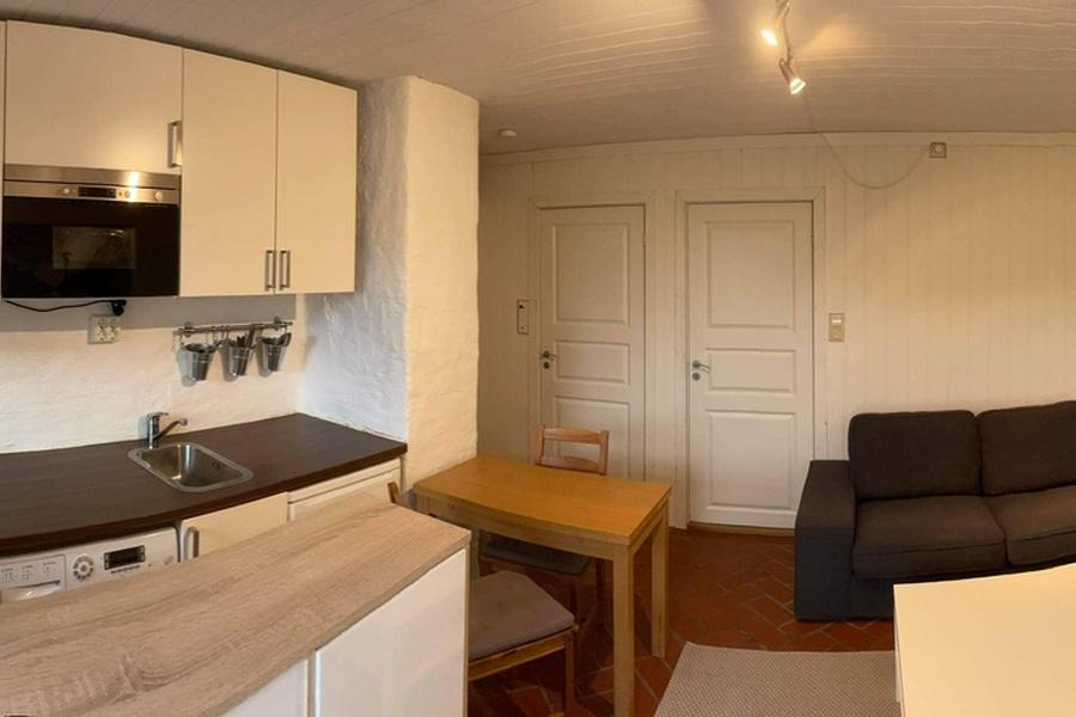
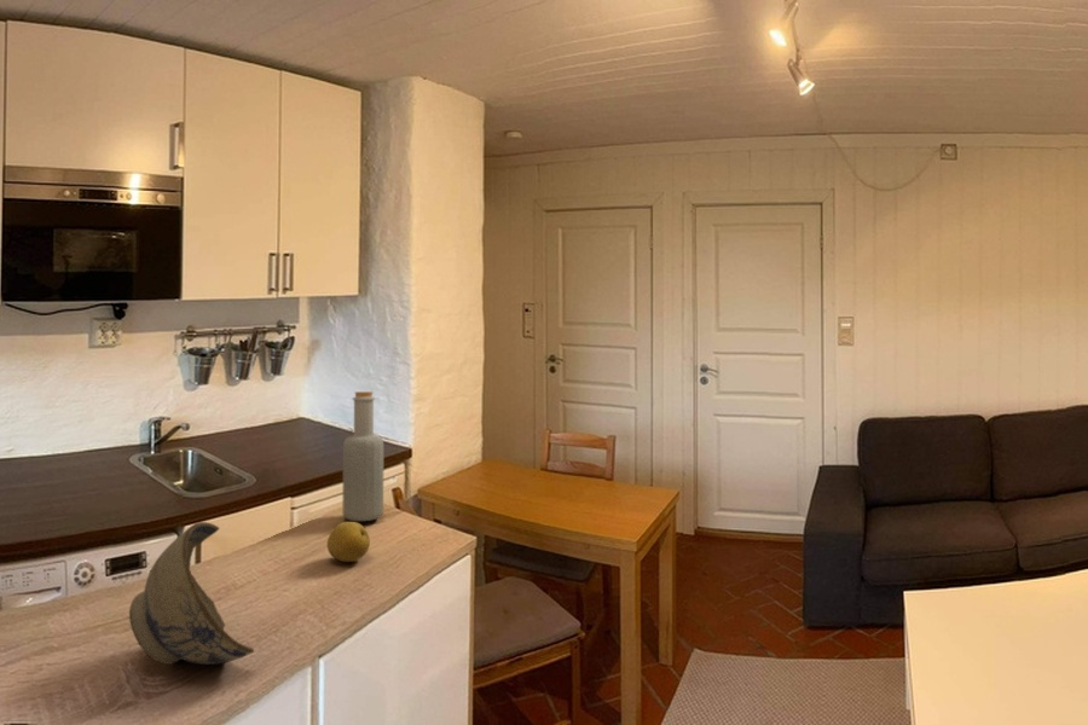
+ fruit [326,521,371,563]
+ bottle [342,390,384,522]
+ bowl [128,521,255,666]
